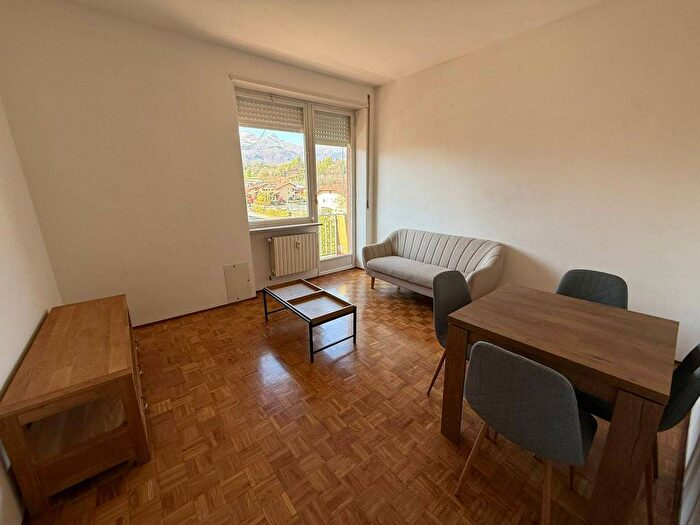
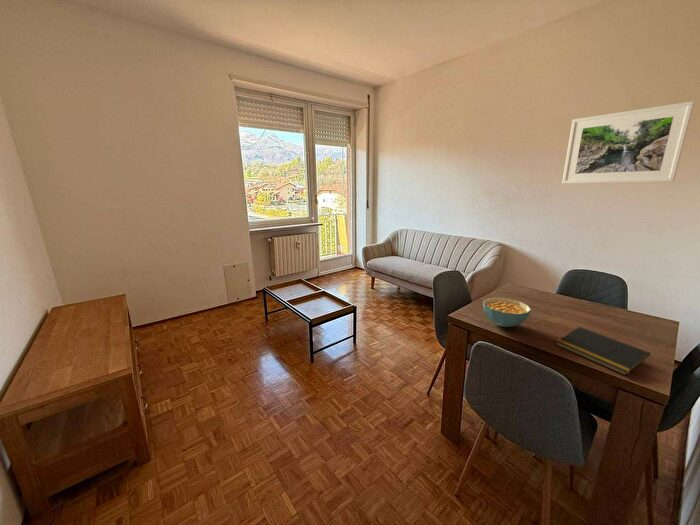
+ cereal bowl [482,296,532,328]
+ notepad [555,326,651,376]
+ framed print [561,100,695,185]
